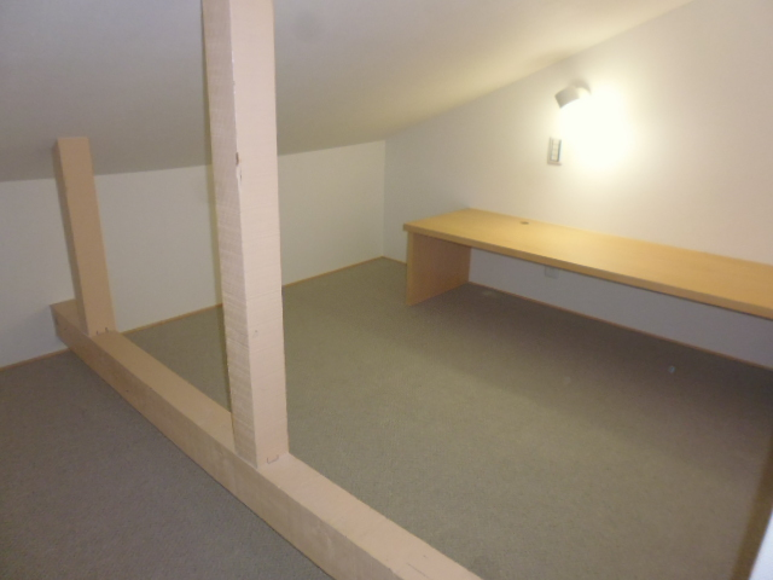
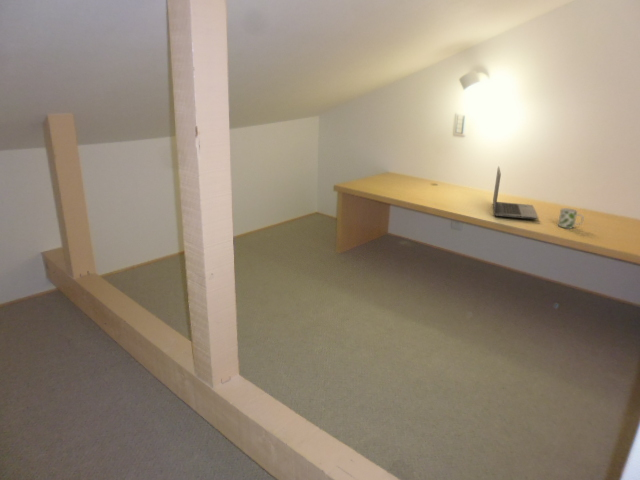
+ laptop [492,165,539,220]
+ mug [557,207,585,229]
